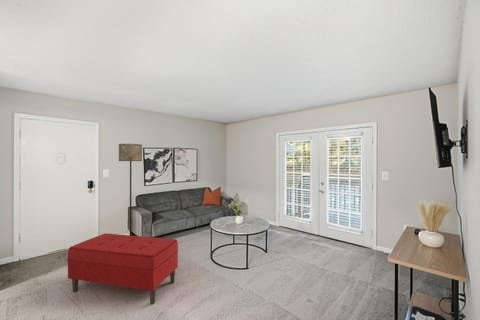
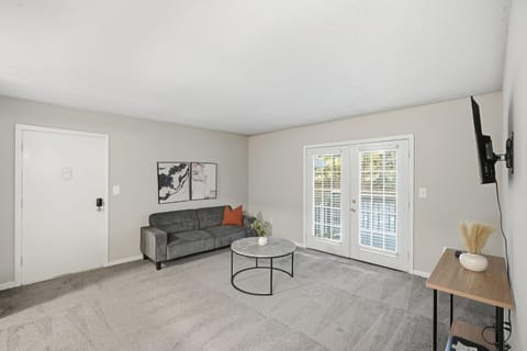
- floor lamp [118,143,143,236]
- bench [66,233,179,305]
